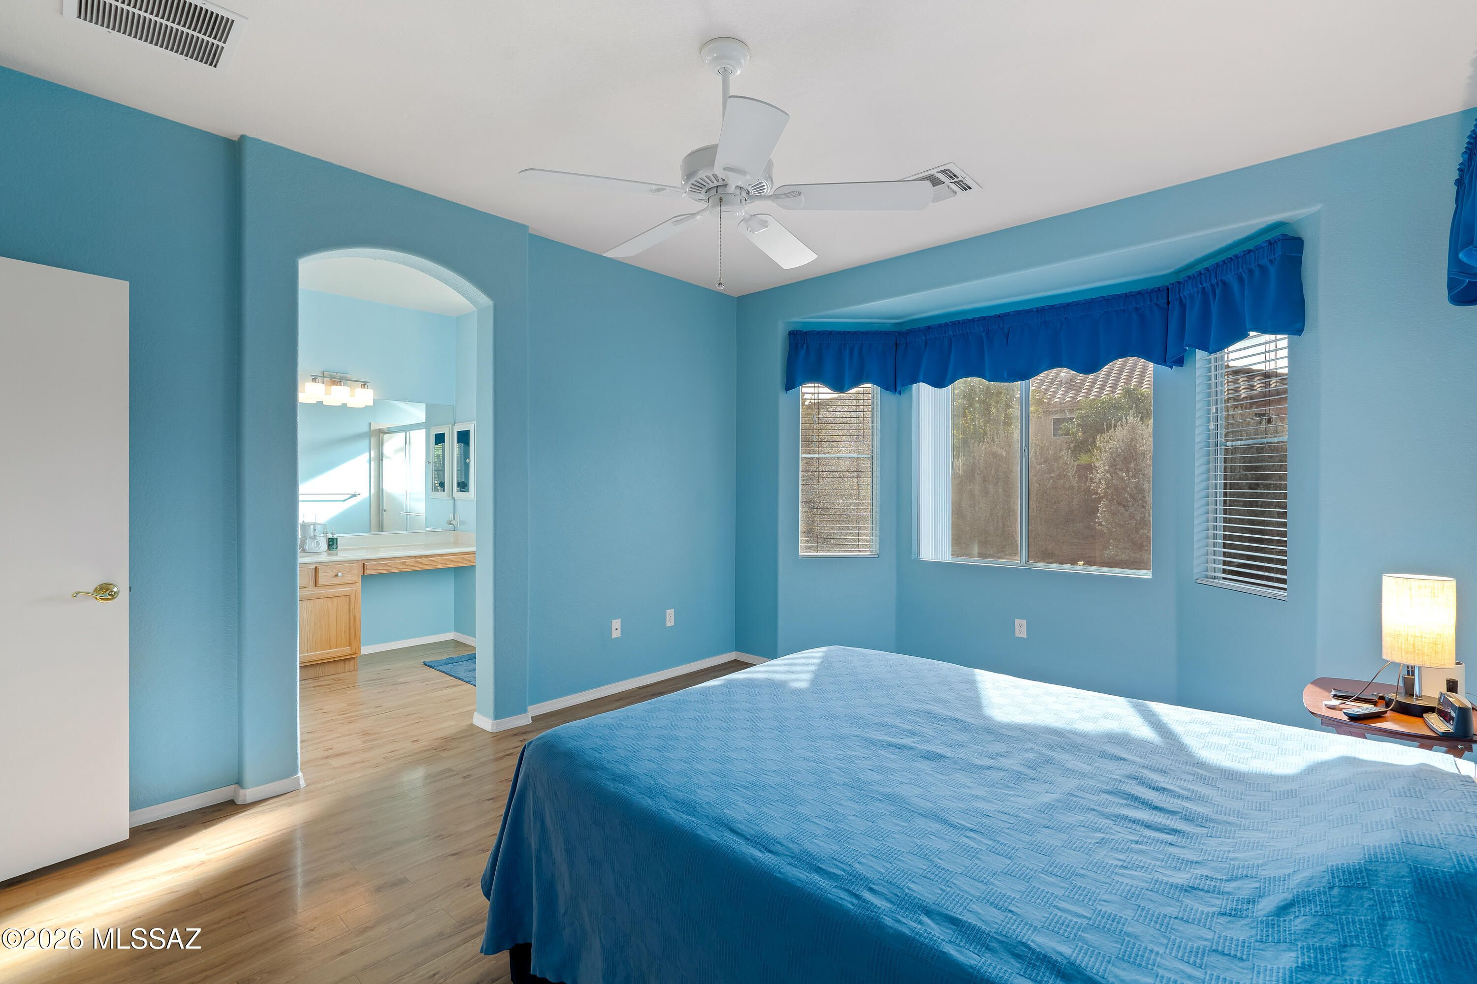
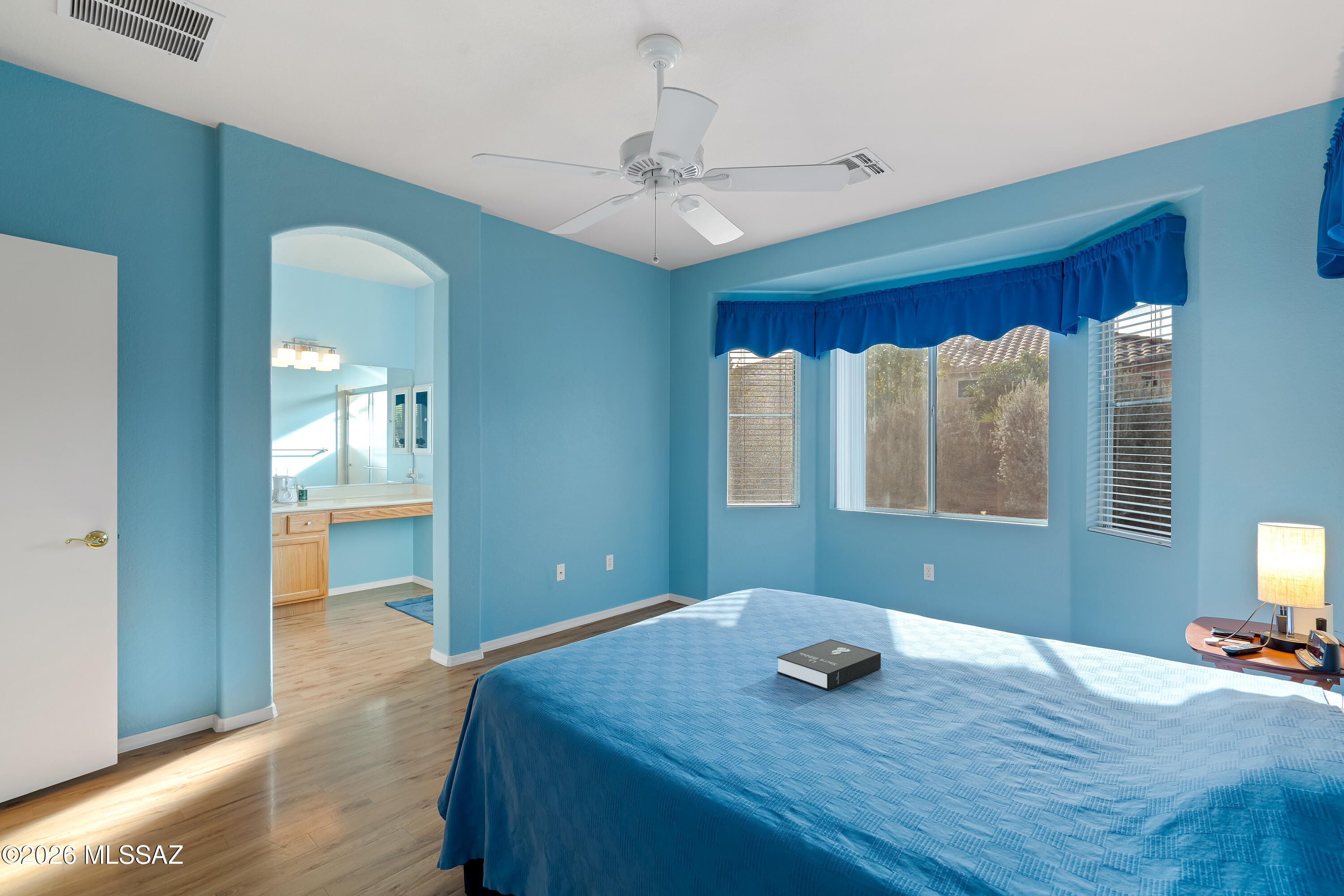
+ booklet [776,639,882,691]
